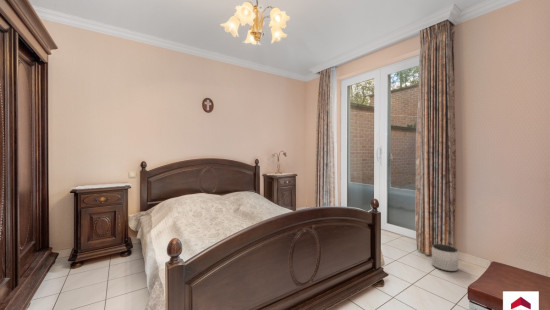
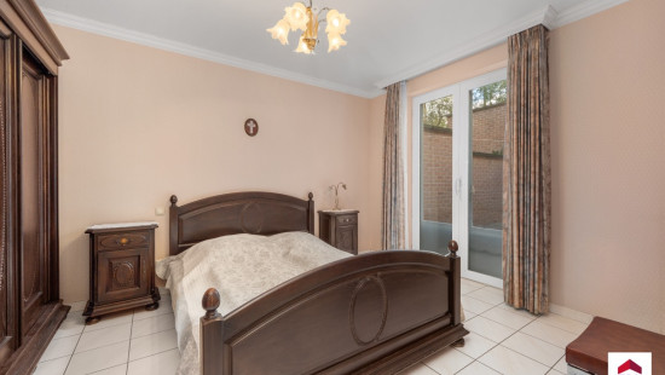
- planter [431,243,459,272]
